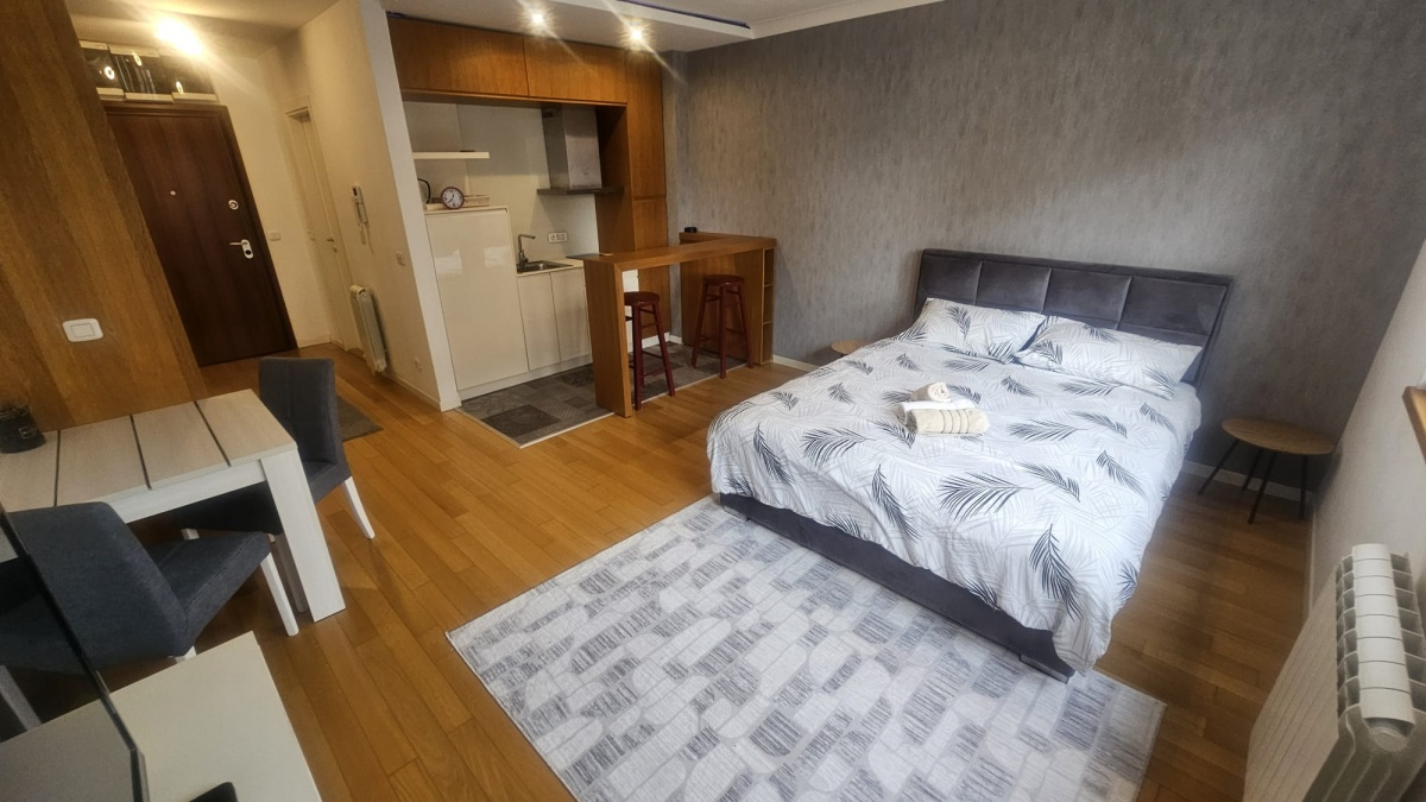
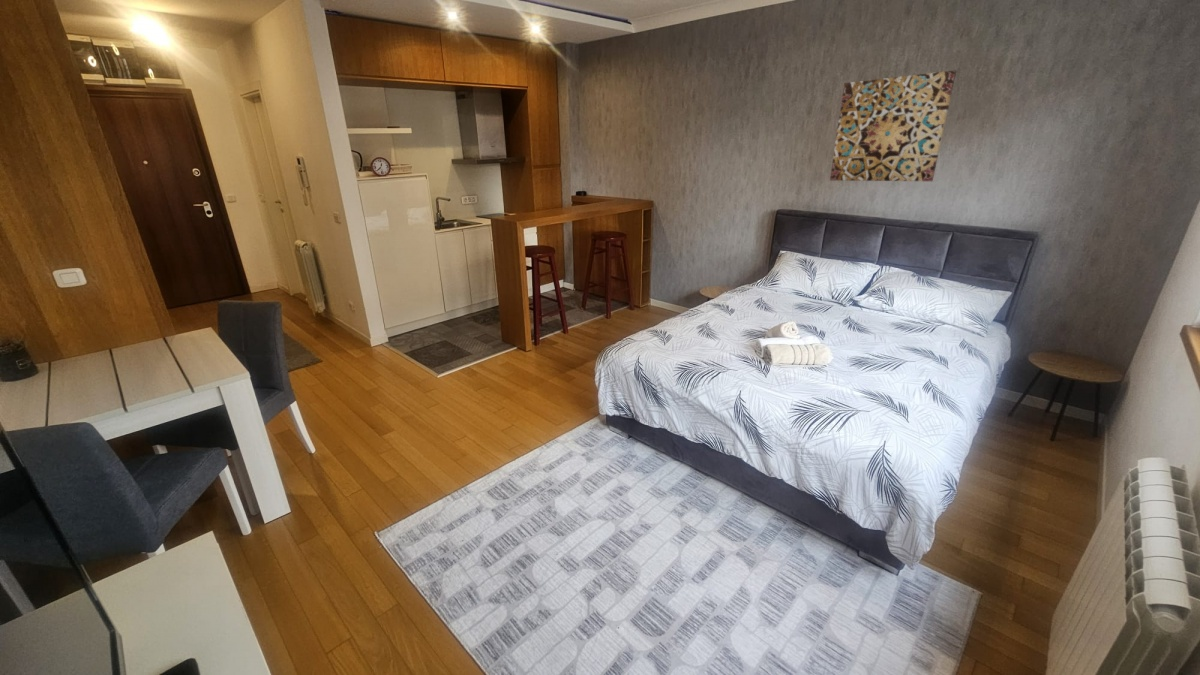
+ wall art [829,69,957,182]
